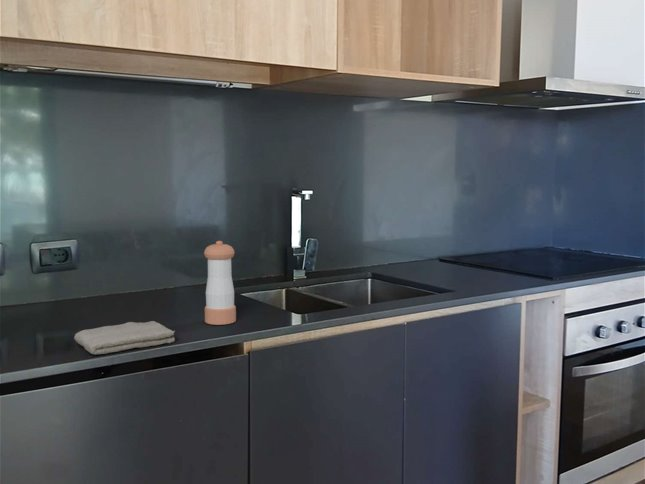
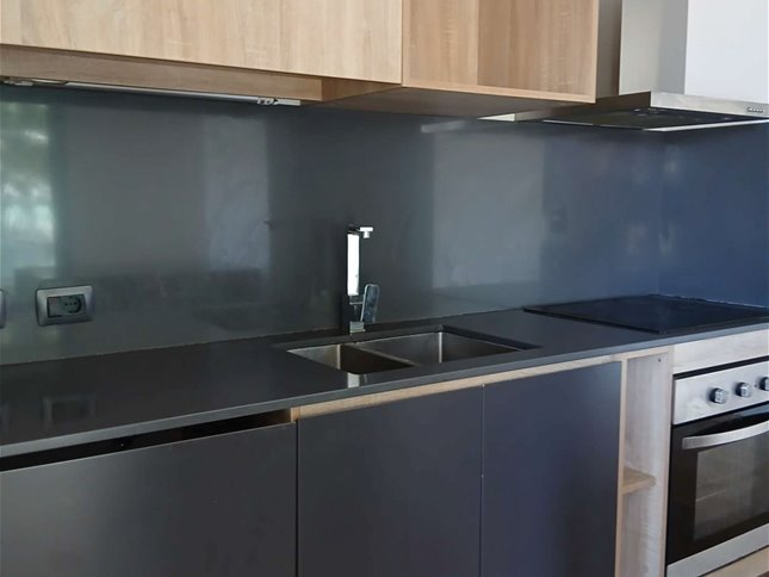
- pepper shaker [203,240,237,326]
- washcloth [73,320,176,356]
